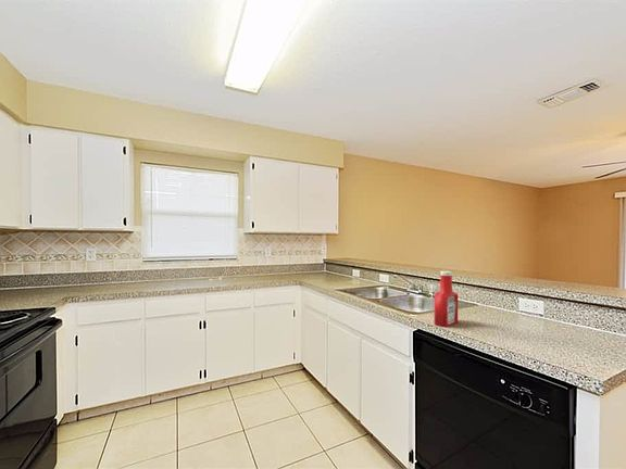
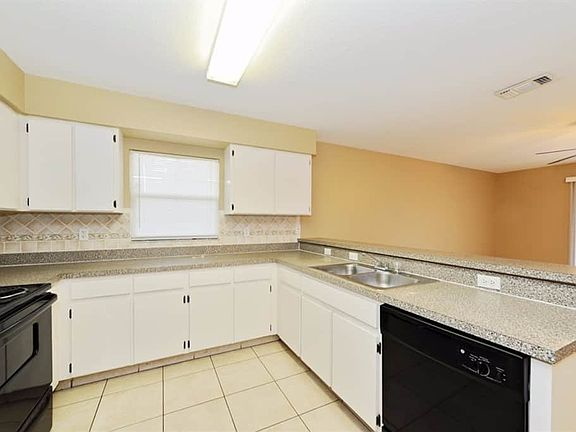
- soap bottle [434,270,459,328]
